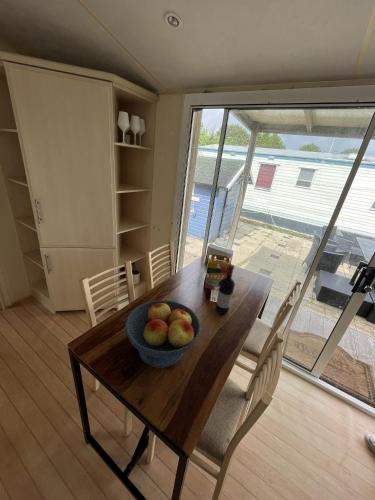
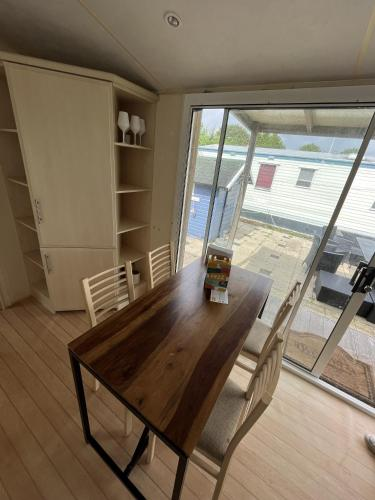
- fruit bowl [124,299,202,369]
- wine bottle [215,264,236,315]
